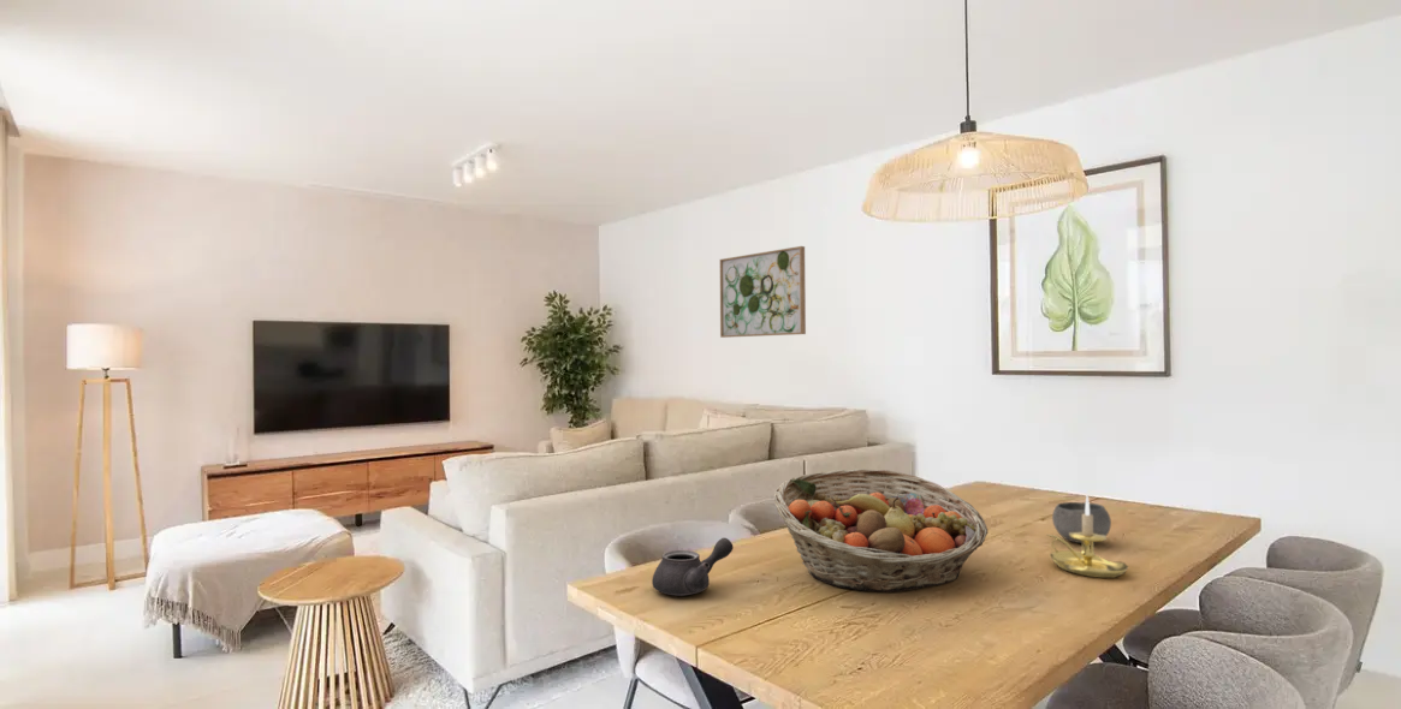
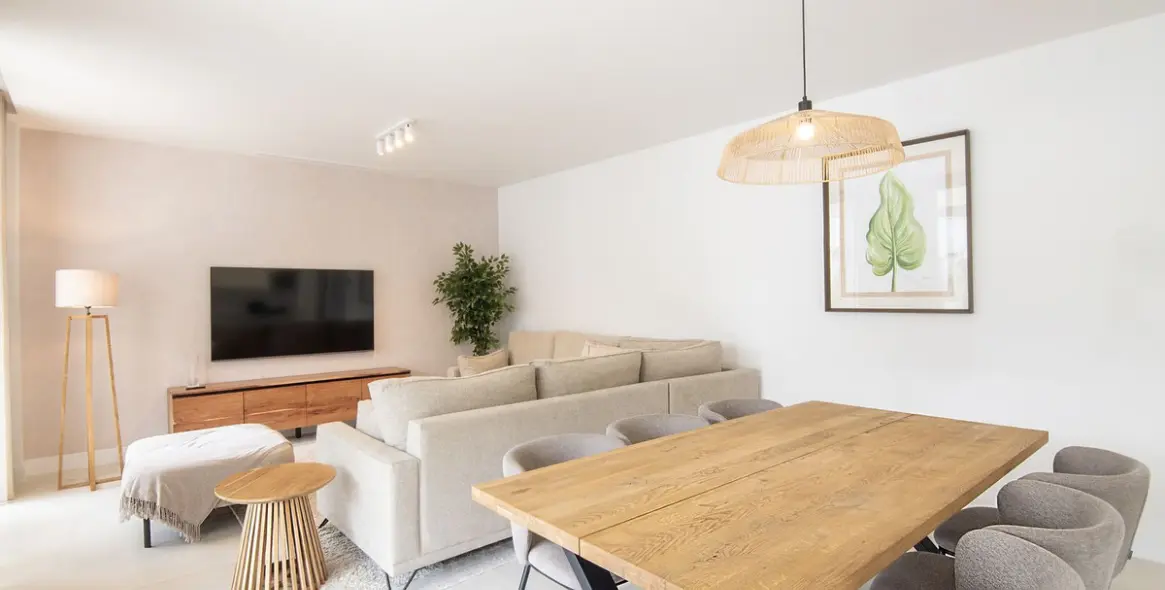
- candle holder [1046,494,1129,579]
- teapot [651,537,735,597]
- wall art [719,245,807,339]
- bowl [1051,501,1112,544]
- fruit basket [773,467,989,594]
